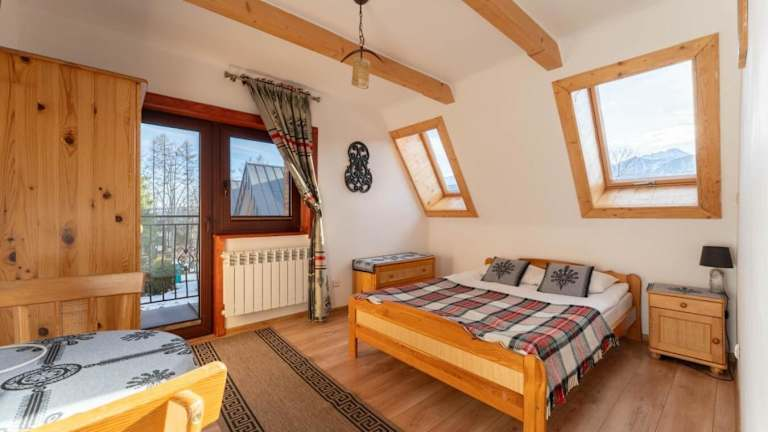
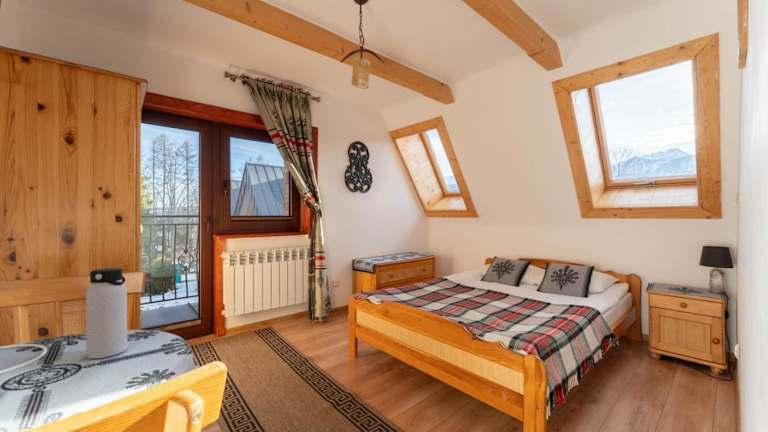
+ water bottle [85,267,128,360]
